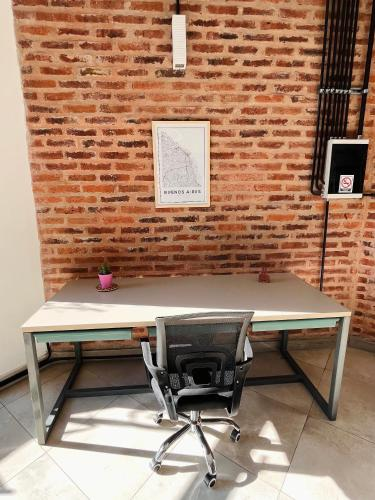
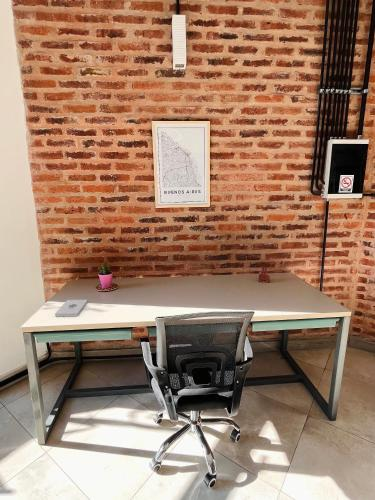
+ notepad [54,299,88,317]
